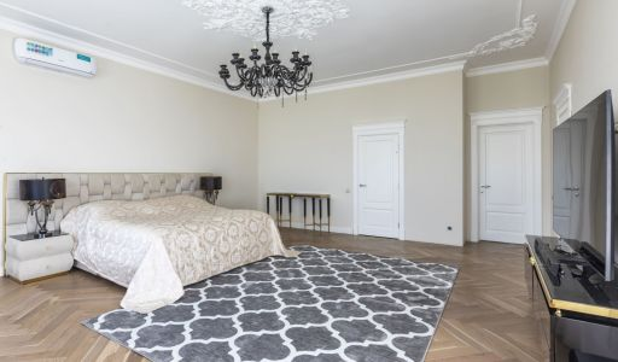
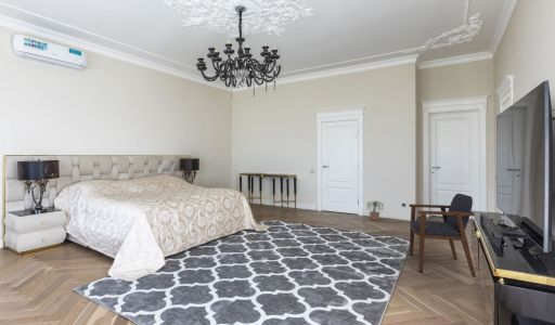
+ potted plant [364,199,386,221]
+ armchair [408,193,477,278]
